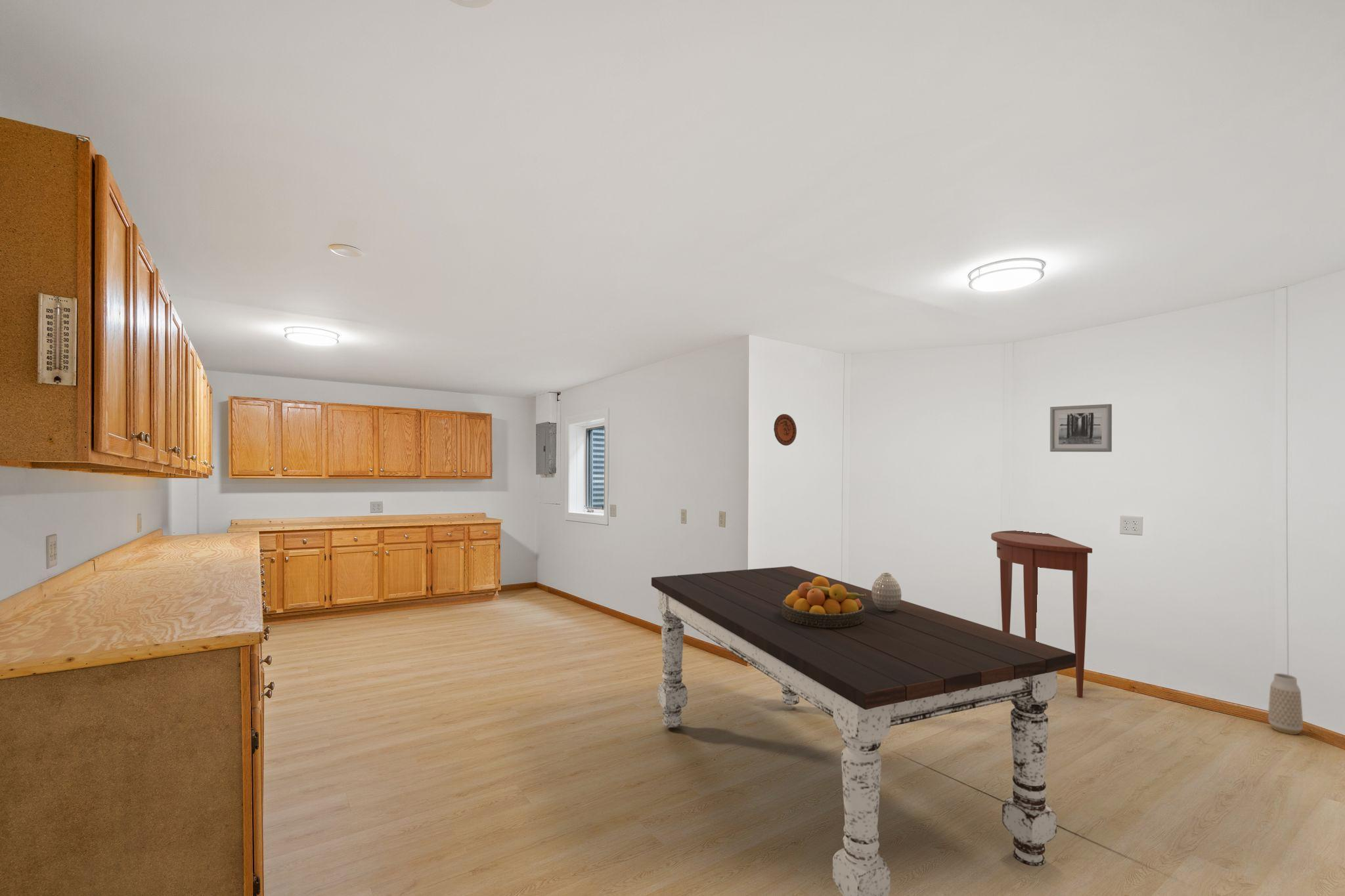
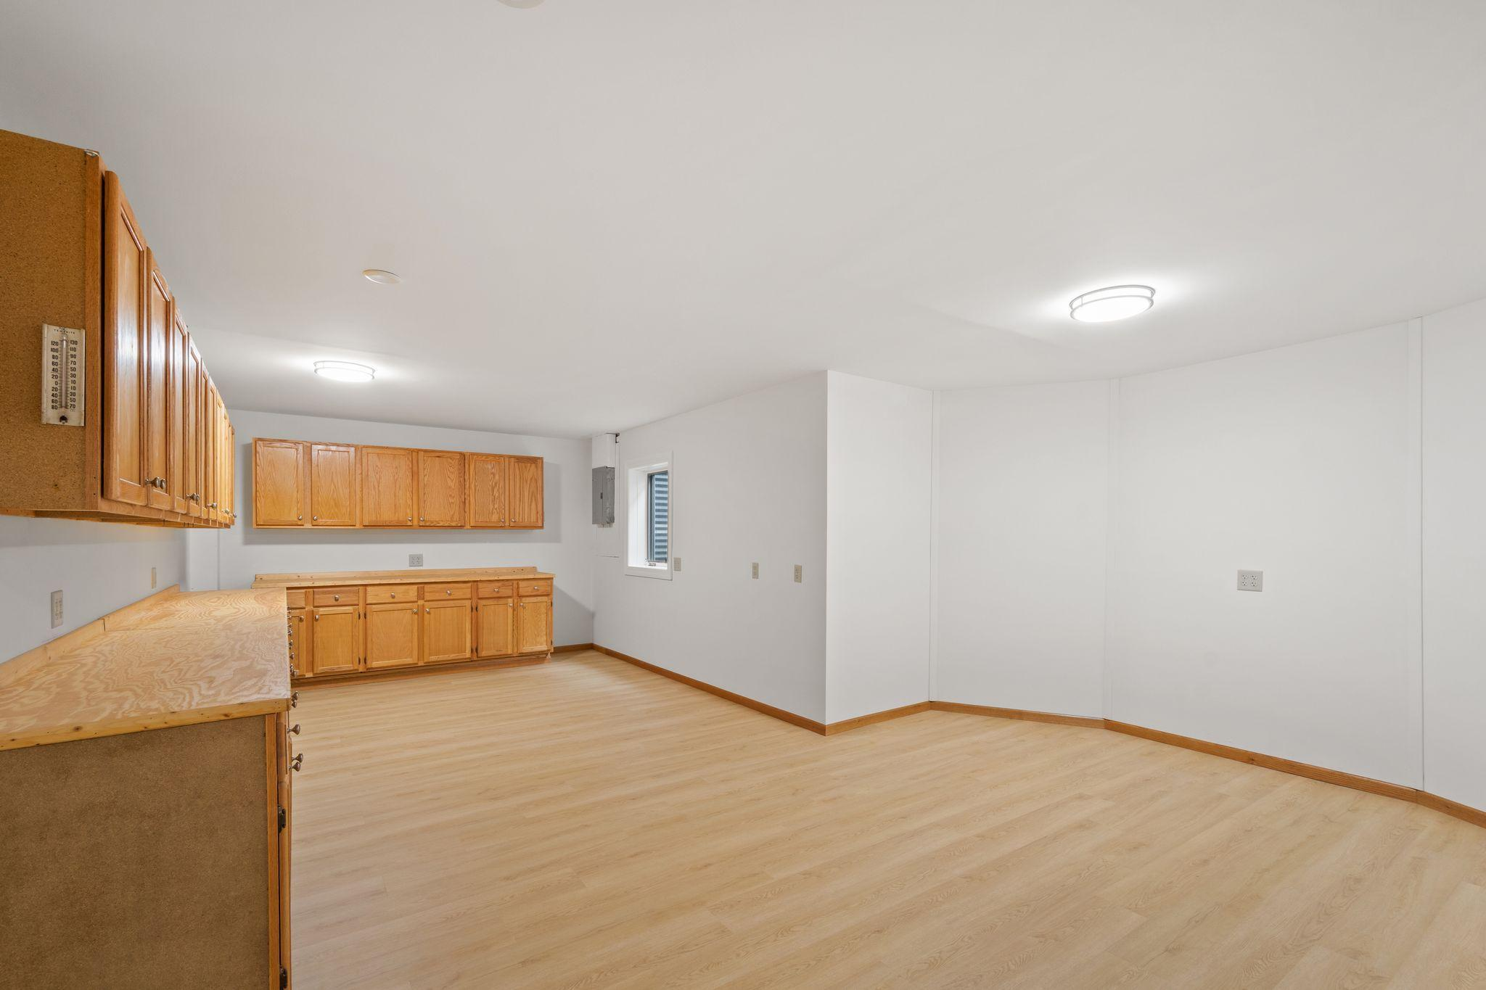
- fruit bowl [782,576,867,628]
- dining table [651,565,1076,896]
- console table [990,530,1093,698]
- wall art [1049,404,1113,452]
- decorative plate [773,414,797,446]
- vase [871,572,902,612]
- vase [1268,673,1304,735]
